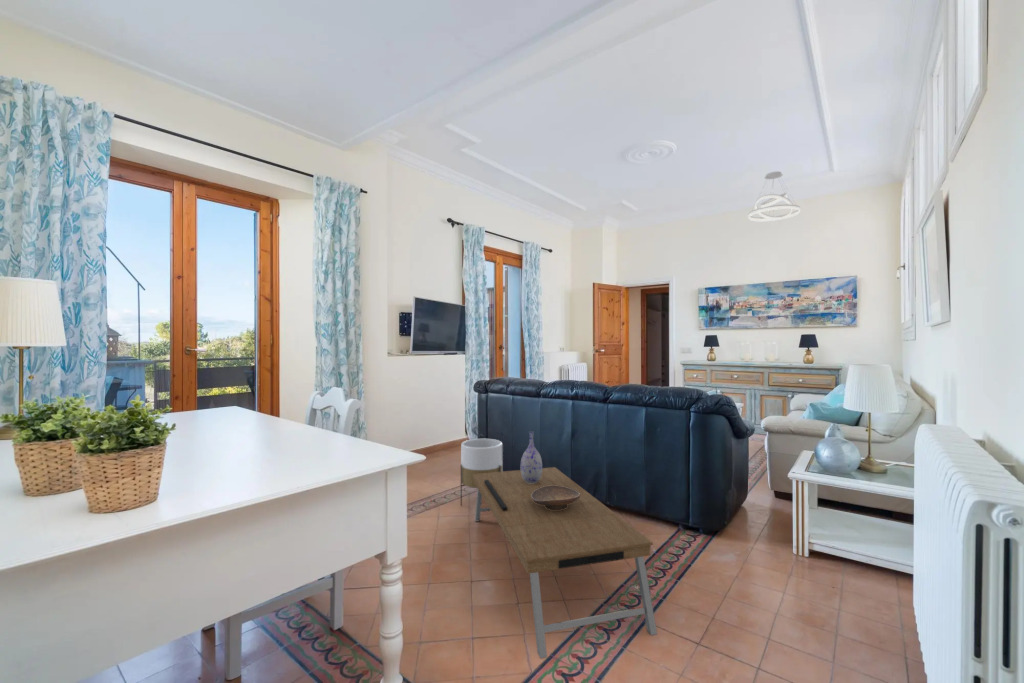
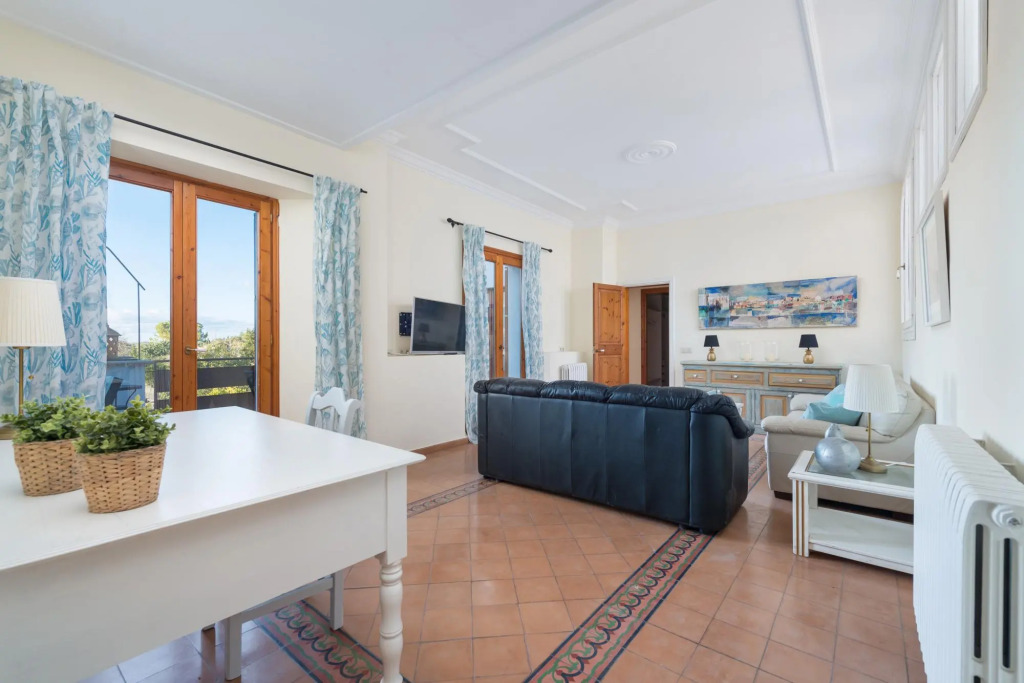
- coffee table [473,466,658,660]
- pendant light [747,170,801,222]
- planter [460,438,504,507]
- decorative bowl [531,485,580,510]
- vase [520,430,543,484]
